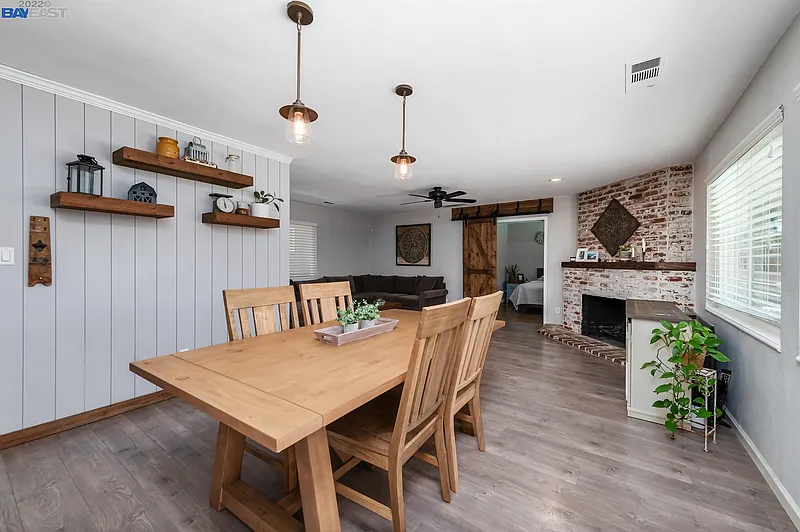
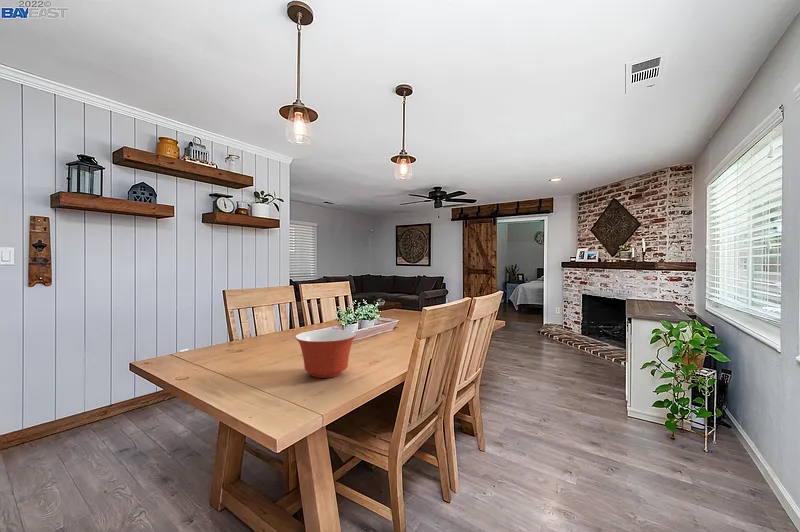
+ mixing bowl [294,329,358,379]
